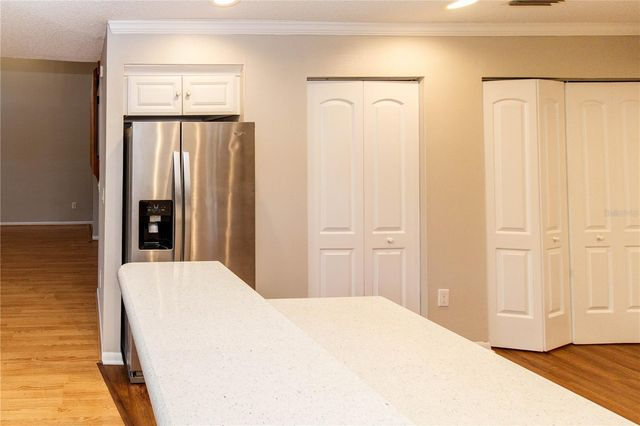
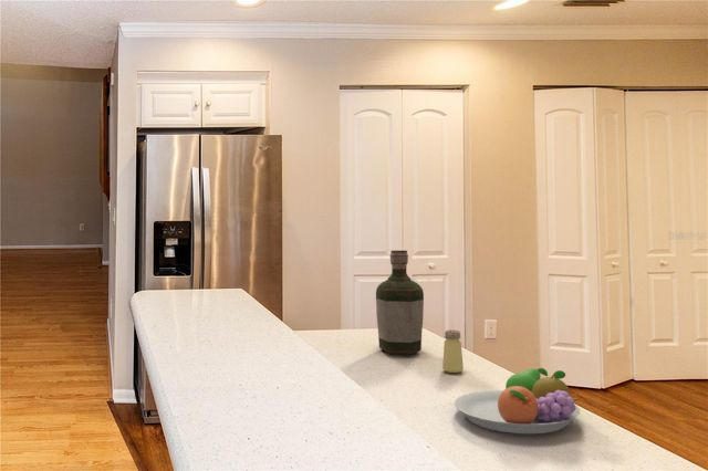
+ fruit bowl [454,367,581,435]
+ bottle [375,250,425,356]
+ saltshaker [441,328,465,374]
